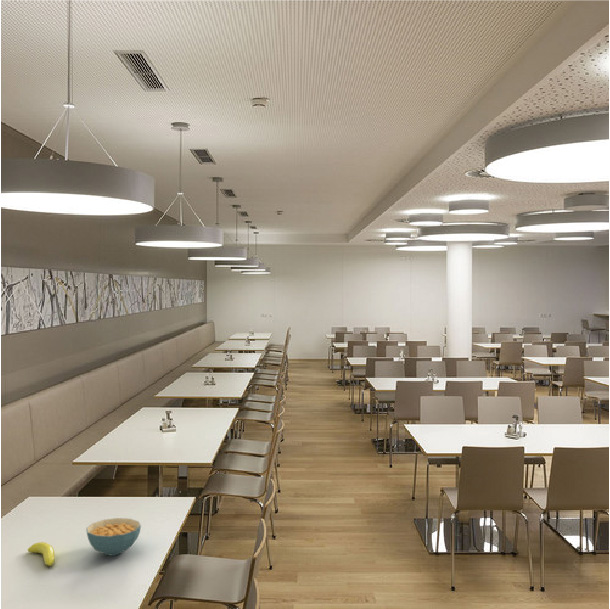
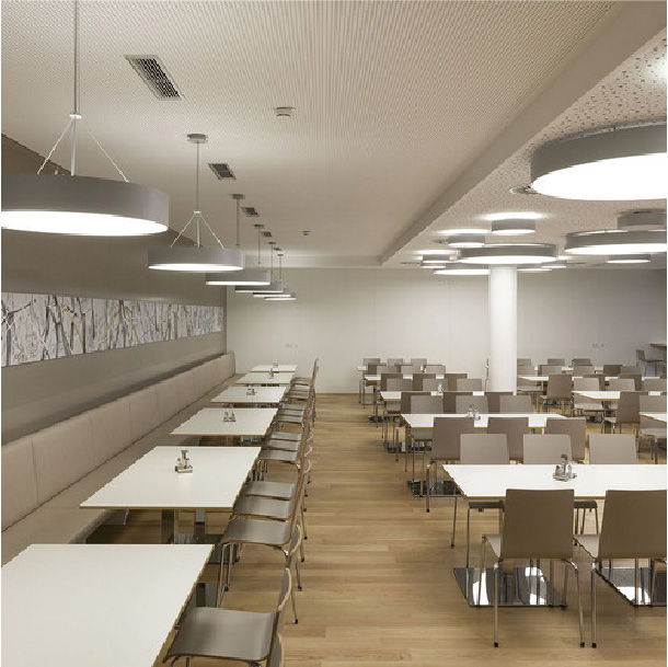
- banana [27,541,56,567]
- cereal bowl [85,517,142,557]
